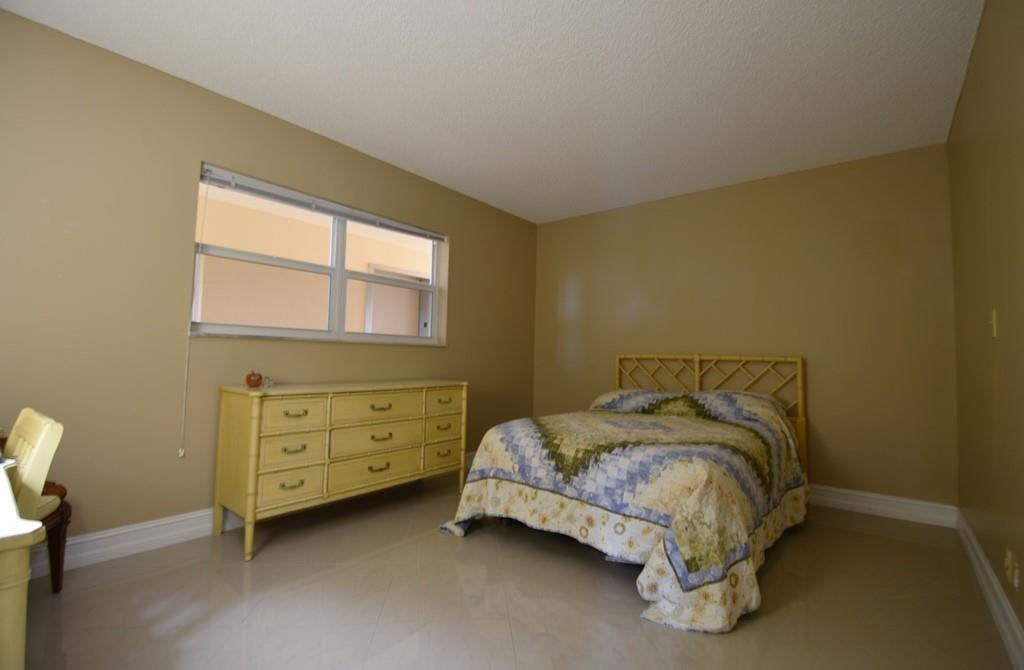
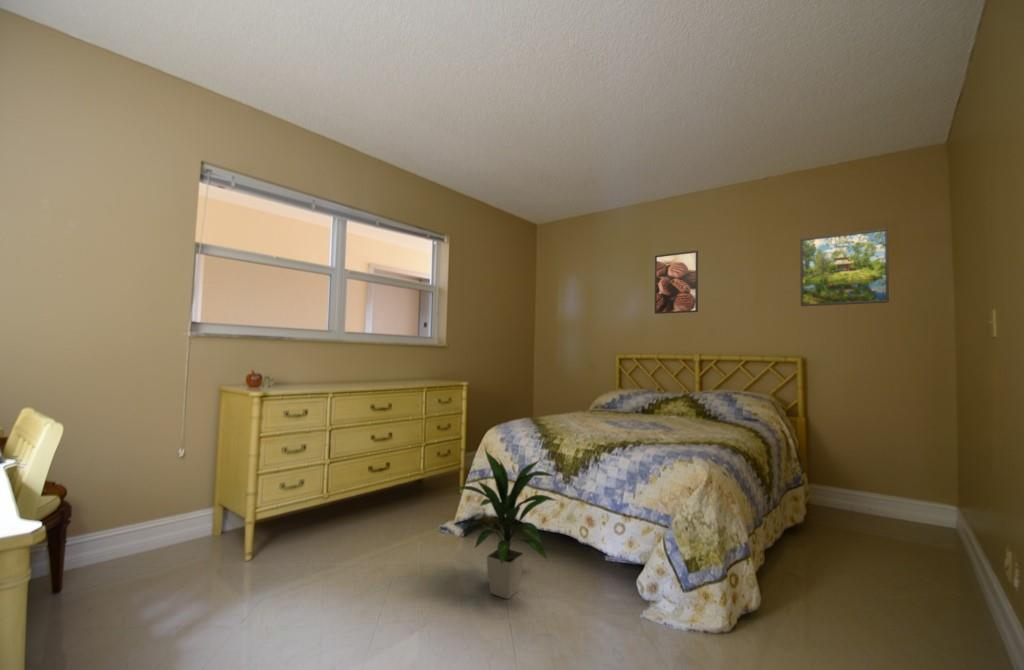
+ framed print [654,250,699,315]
+ indoor plant [450,449,557,600]
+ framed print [799,227,890,307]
